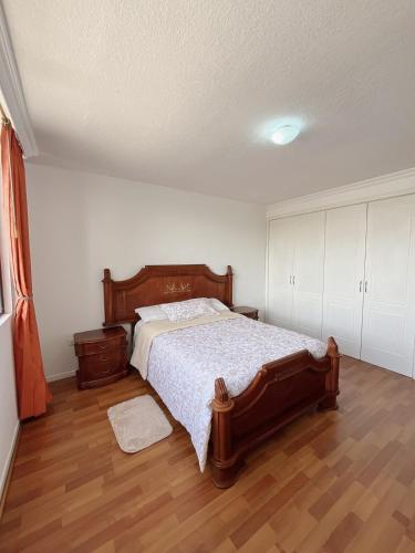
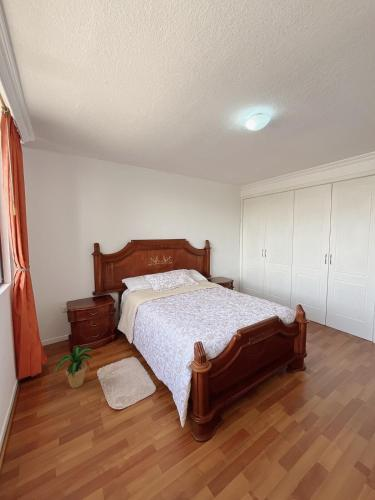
+ potted plant [54,346,96,389]
